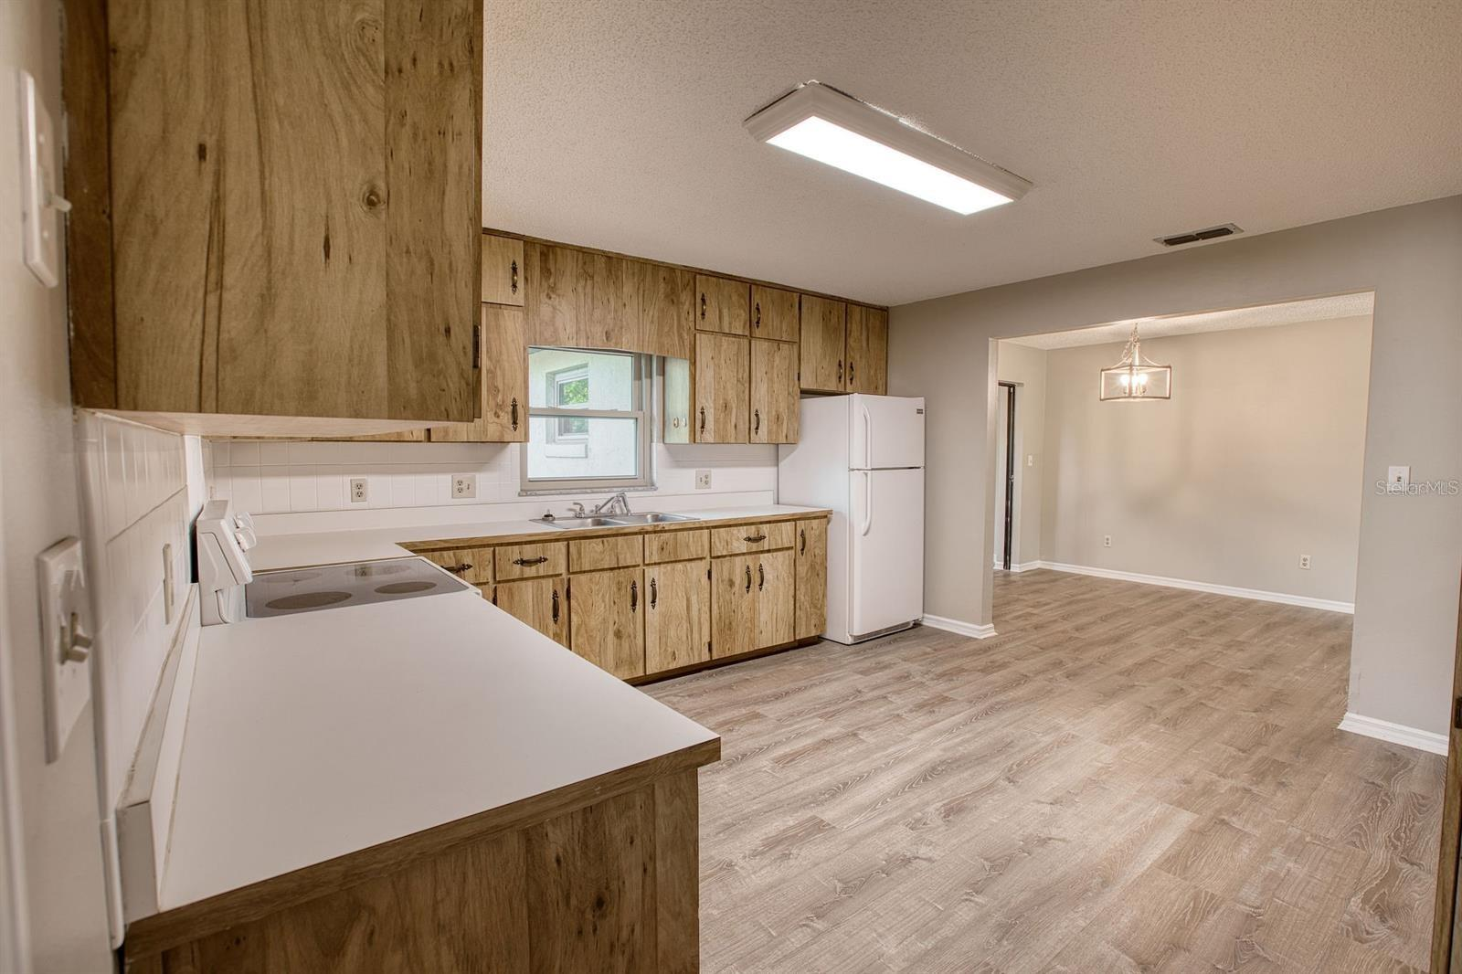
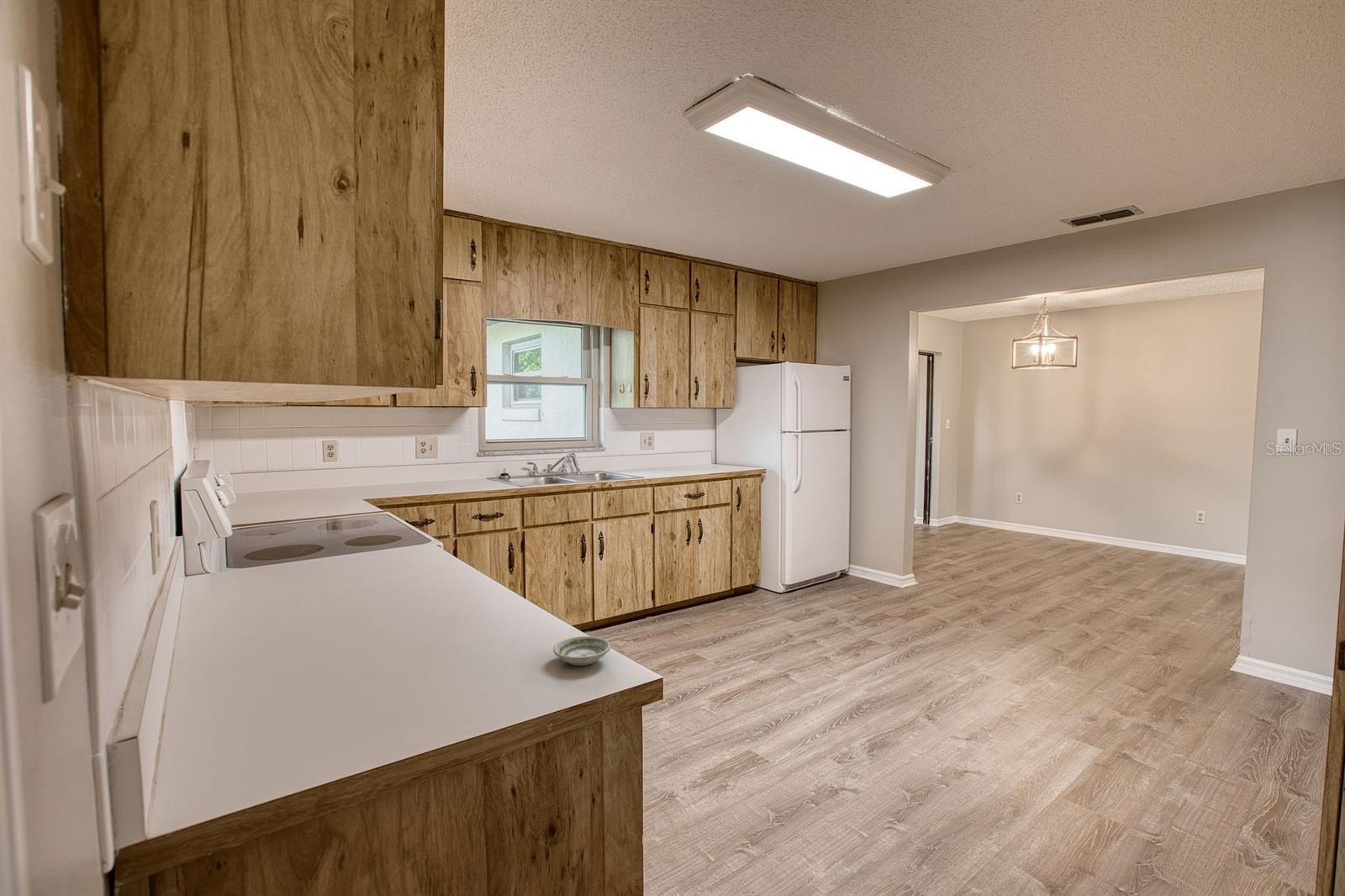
+ saucer [552,635,611,667]
